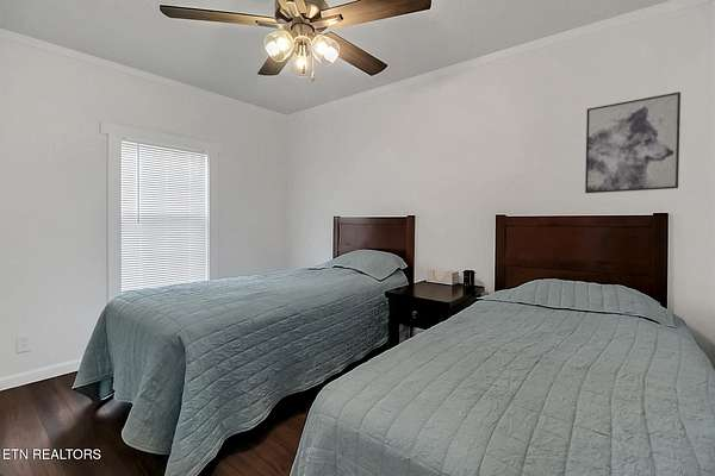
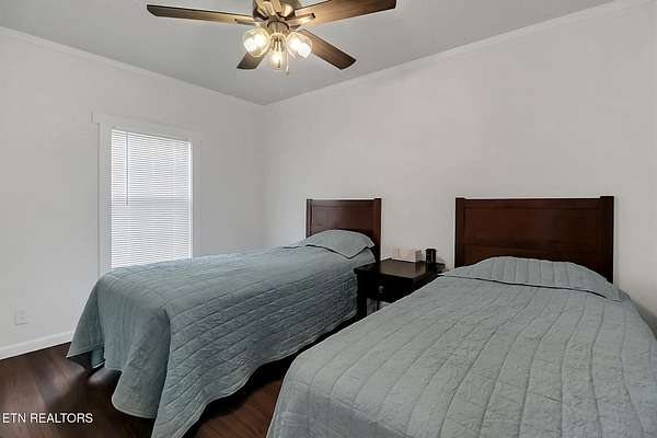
- wall art [584,90,682,194]
